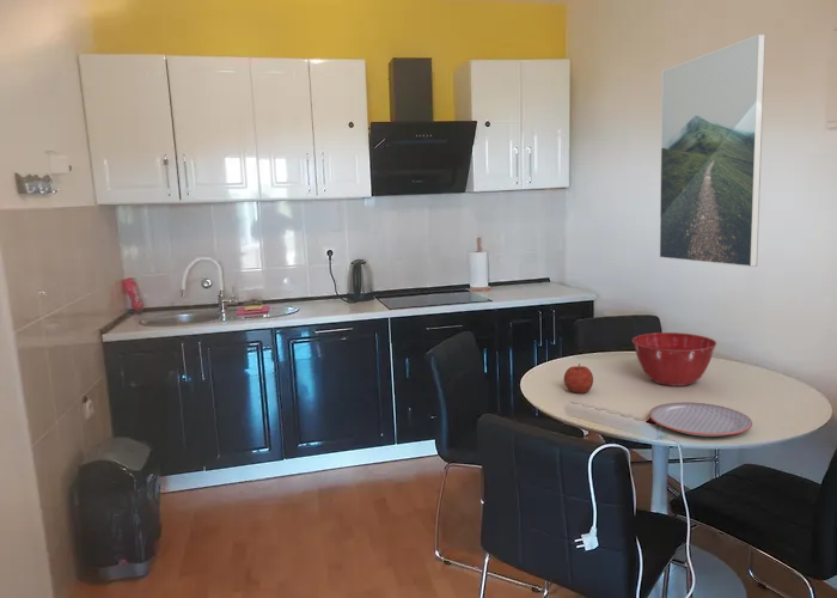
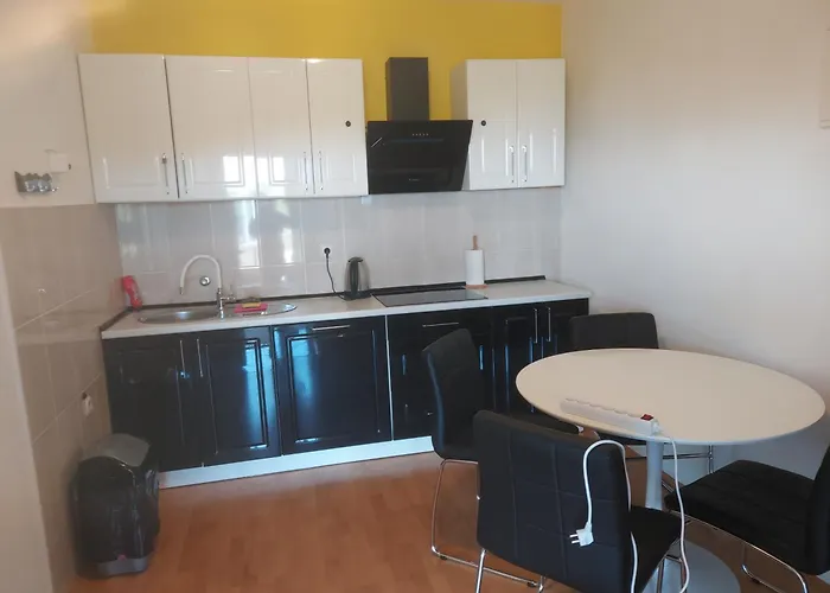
- mixing bowl [631,331,717,388]
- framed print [659,33,766,268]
- plate [648,402,753,438]
- fruit [563,362,594,395]
